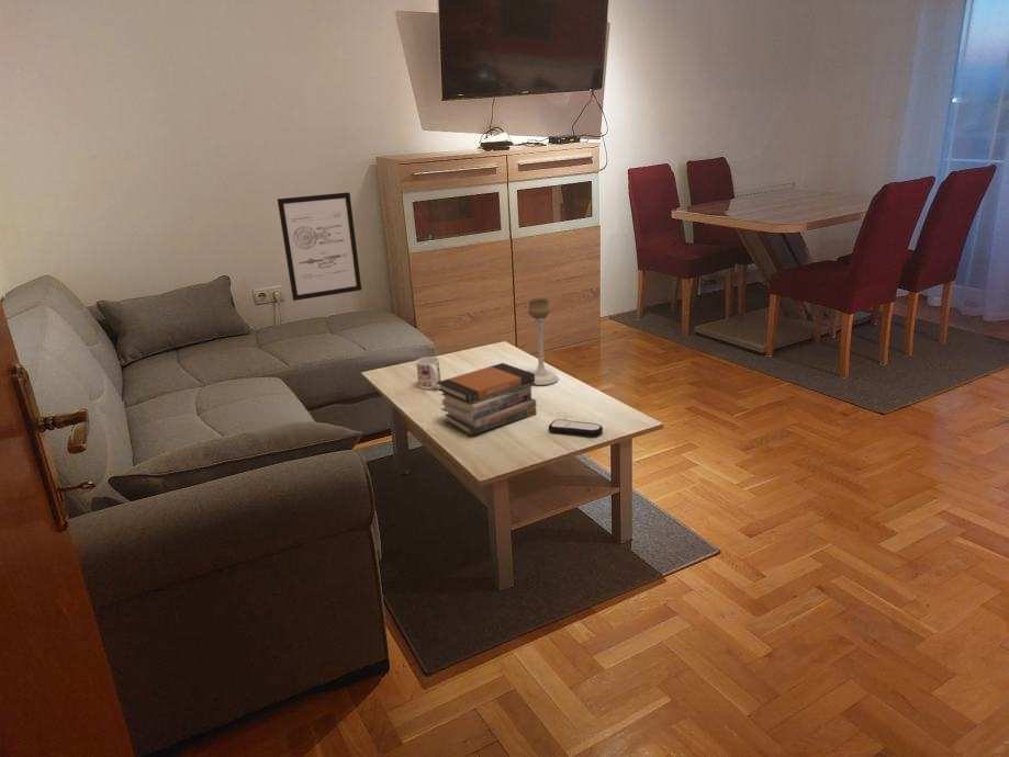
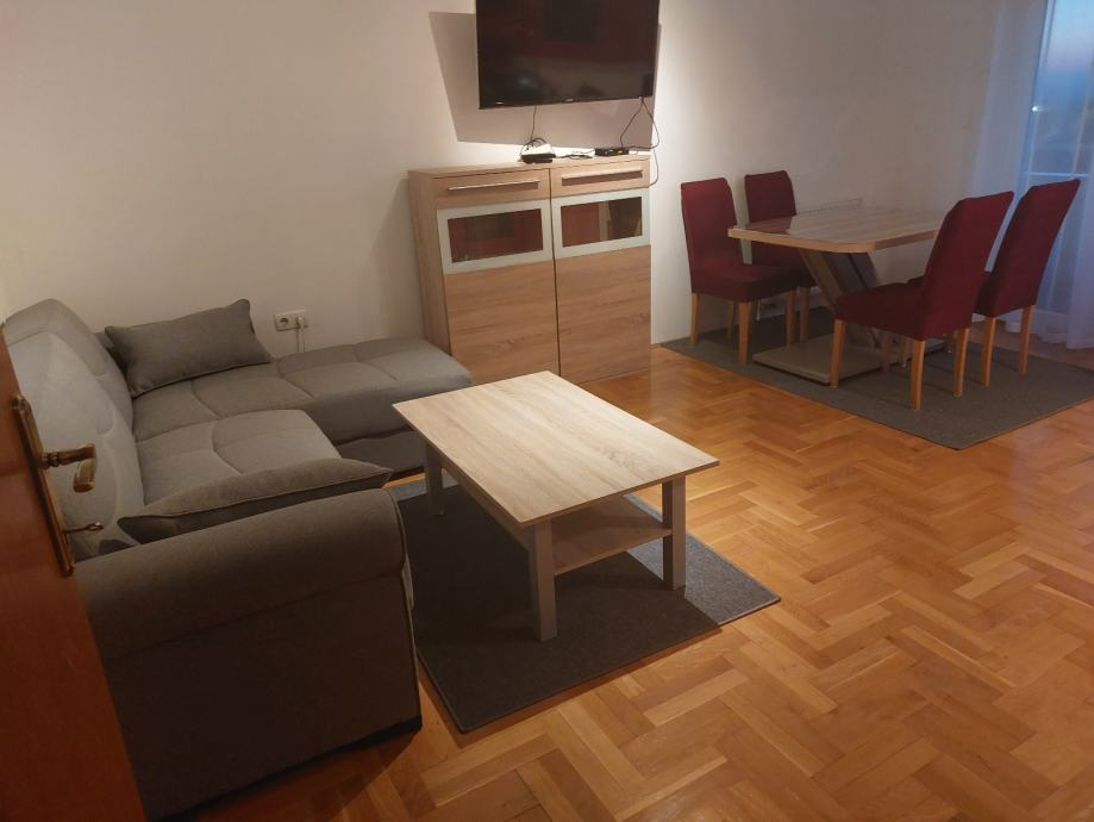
- wall art [277,191,362,302]
- remote control [547,418,604,438]
- book stack [436,362,538,437]
- mug [415,355,441,391]
- candle holder [527,297,560,386]
